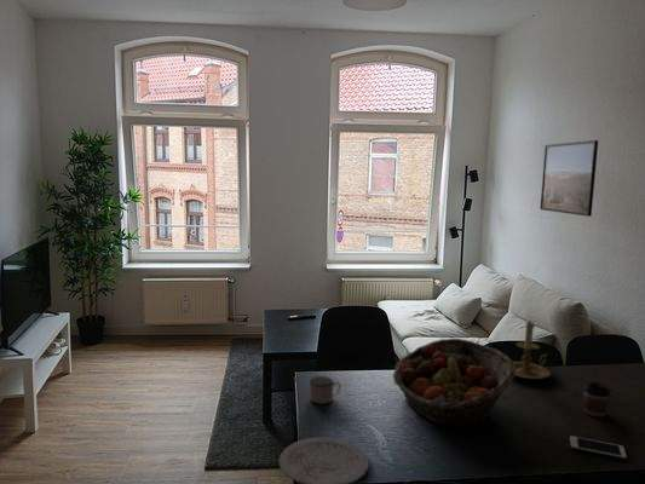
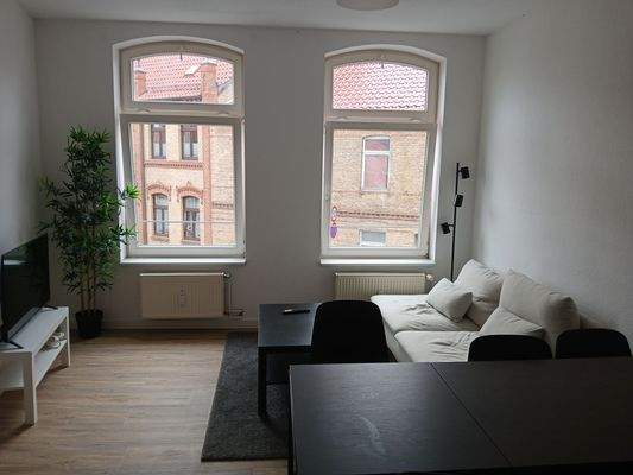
- cell phone [569,434,628,460]
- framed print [539,139,599,218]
- candle holder [506,321,552,381]
- mug [309,375,341,405]
- coffee cup [582,380,612,419]
- plate [277,436,370,484]
- fruit basket [392,338,516,427]
